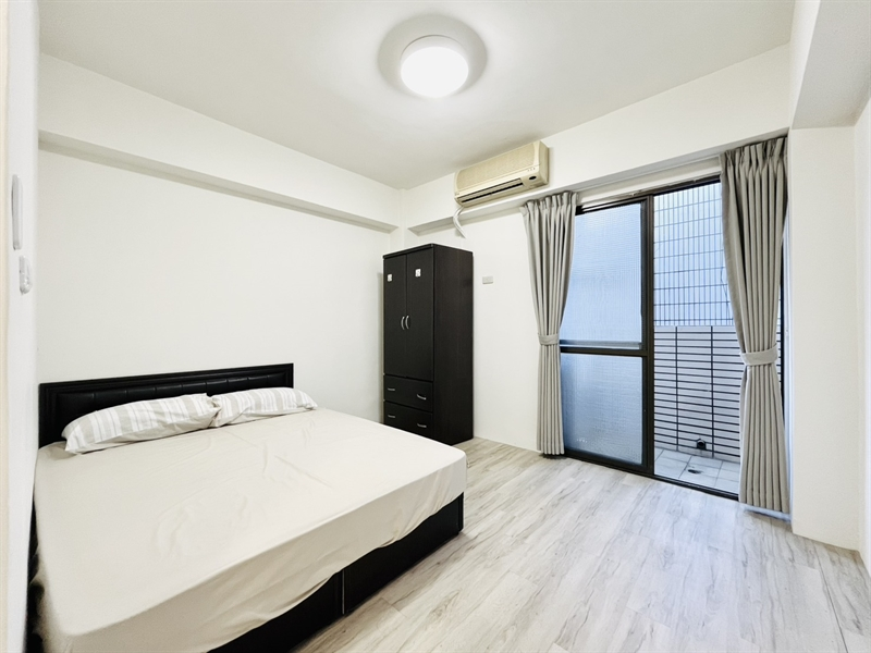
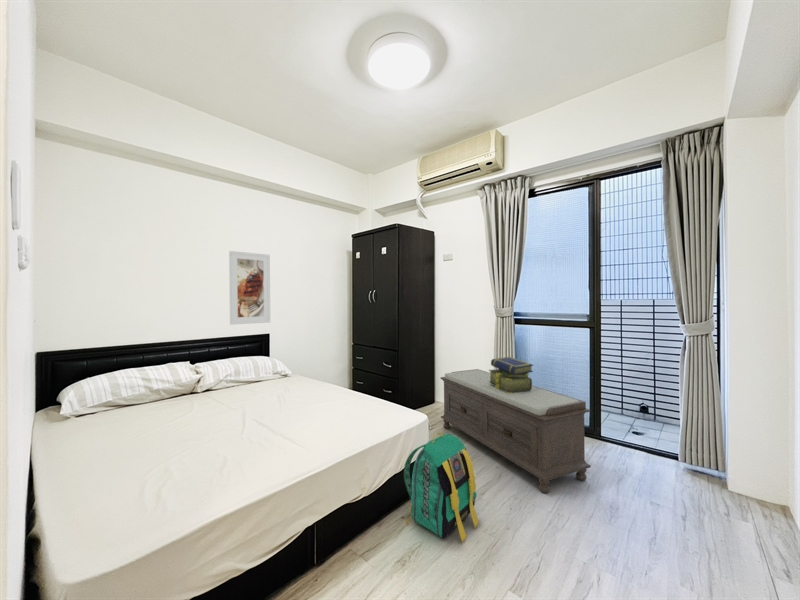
+ bench [440,368,592,494]
+ stack of books [488,356,534,394]
+ backpack [403,432,479,544]
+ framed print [228,250,271,326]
